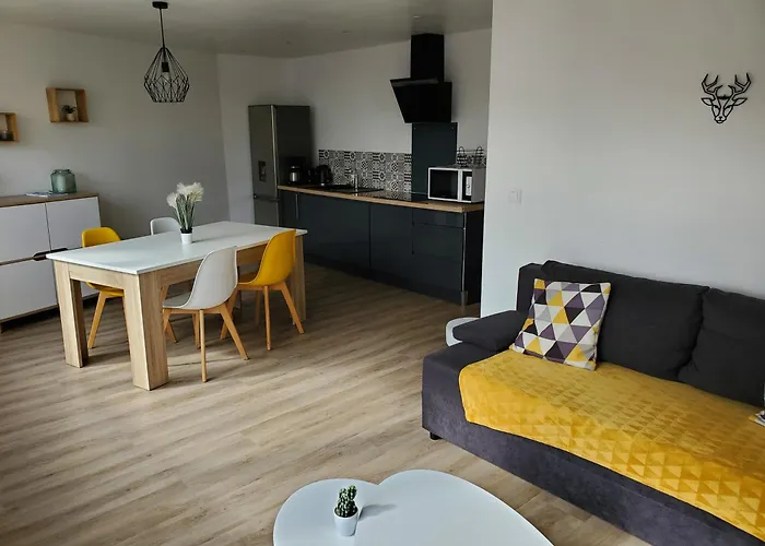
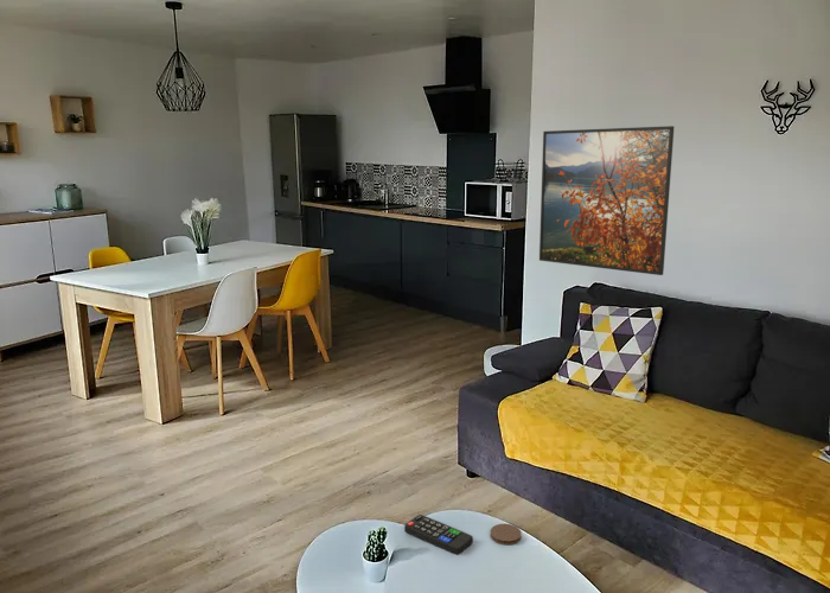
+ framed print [538,125,676,276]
+ coaster [490,523,523,546]
+ remote control [403,514,474,556]
